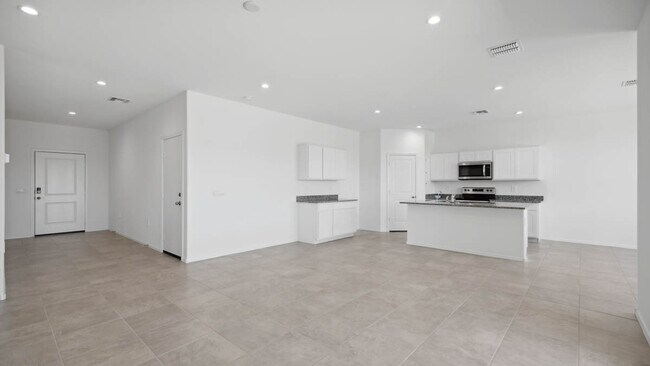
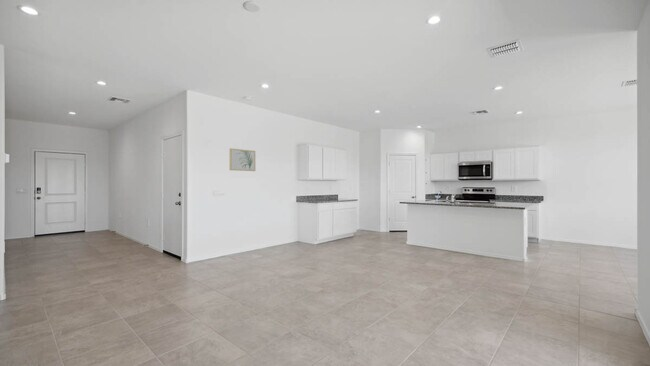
+ wall art [228,147,256,172]
